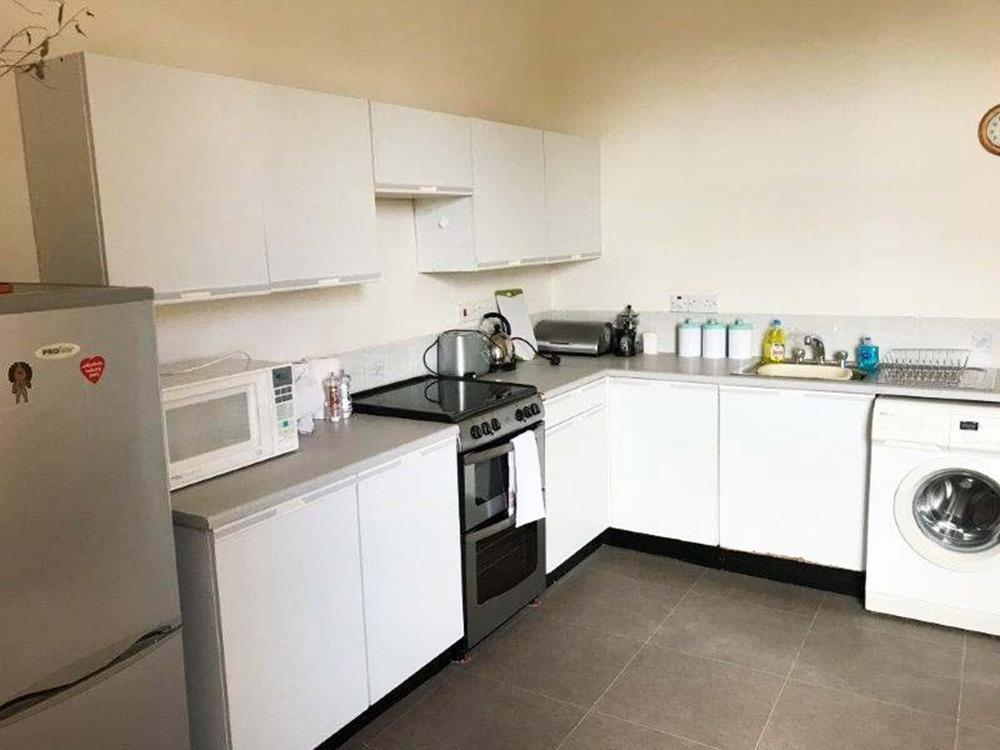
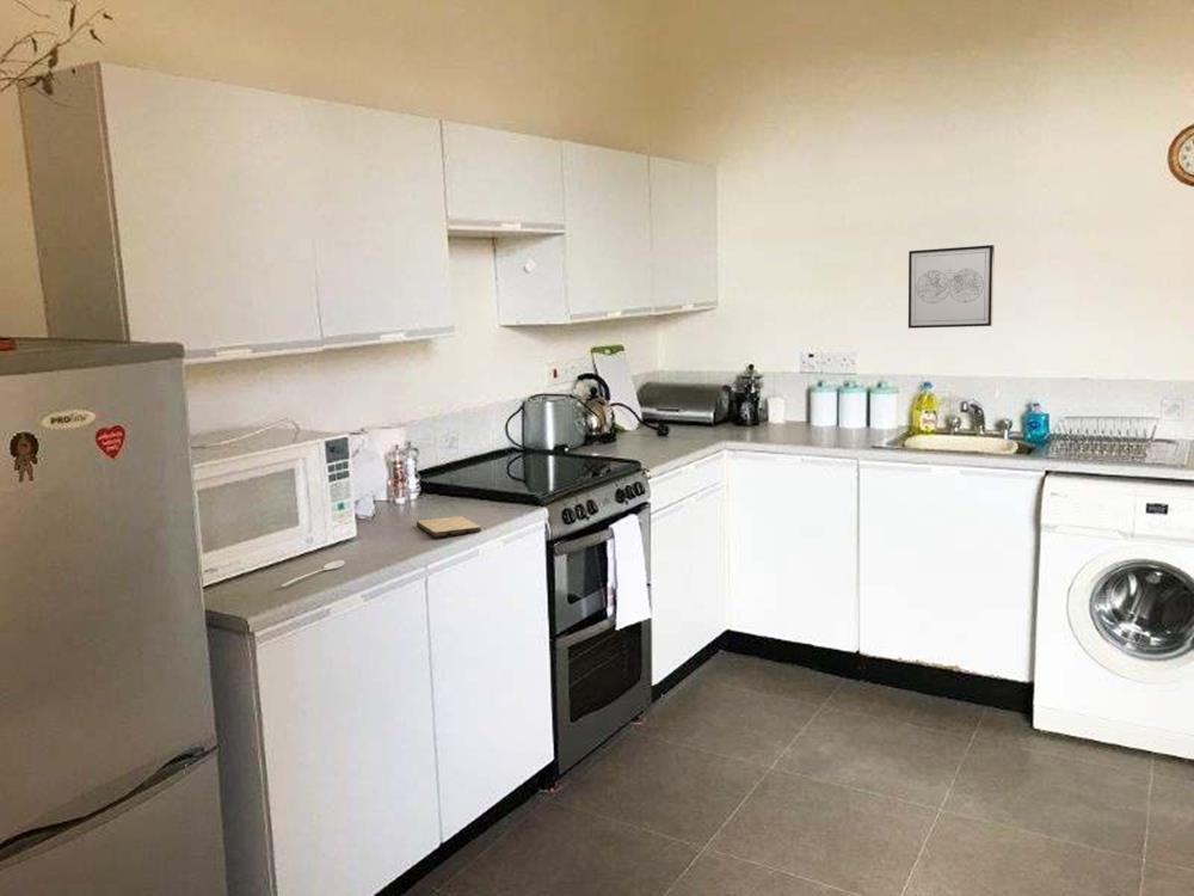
+ stirrer [281,559,346,588]
+ cutting board [416,515,482,538]
+ wall art [907,244,996,330]
